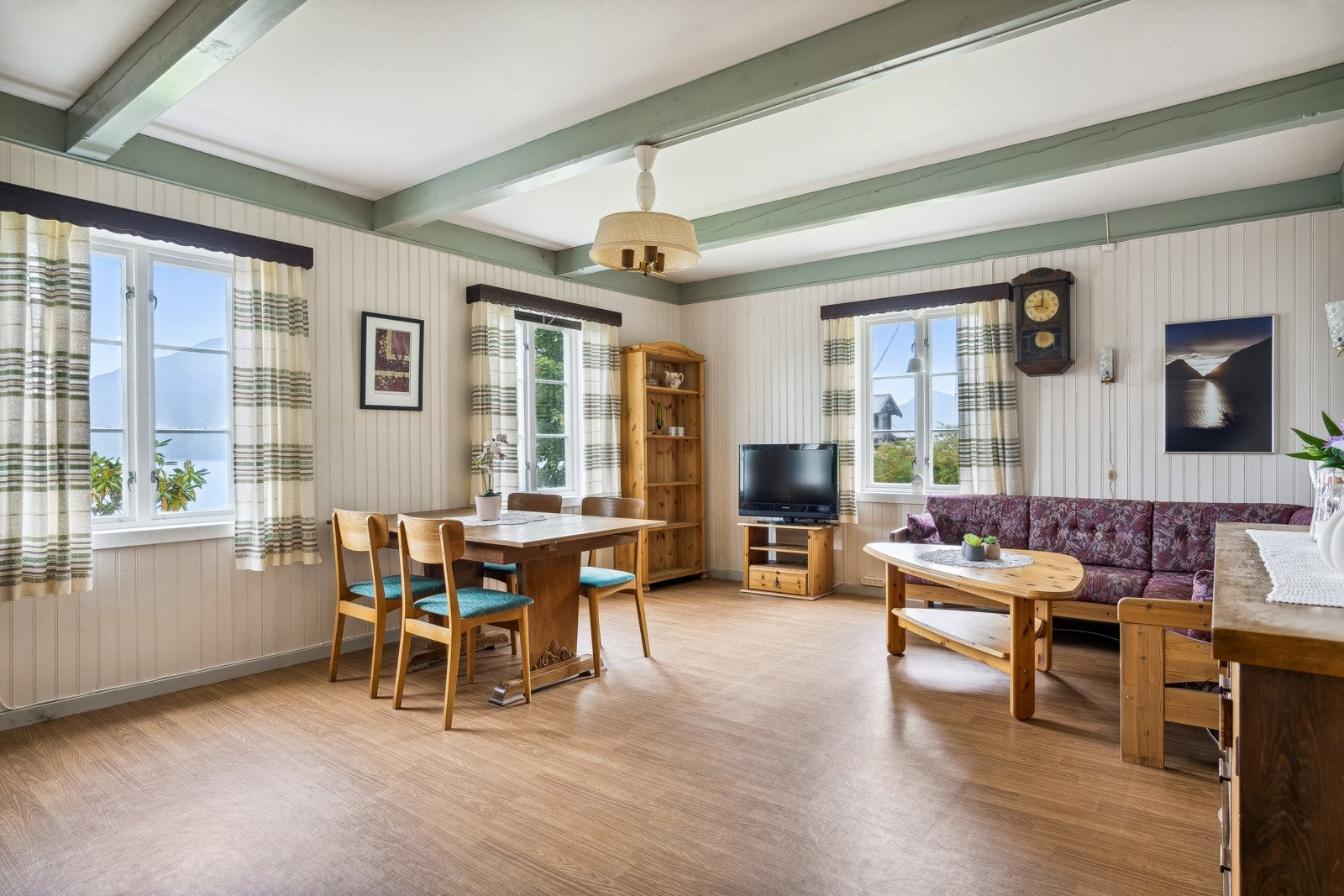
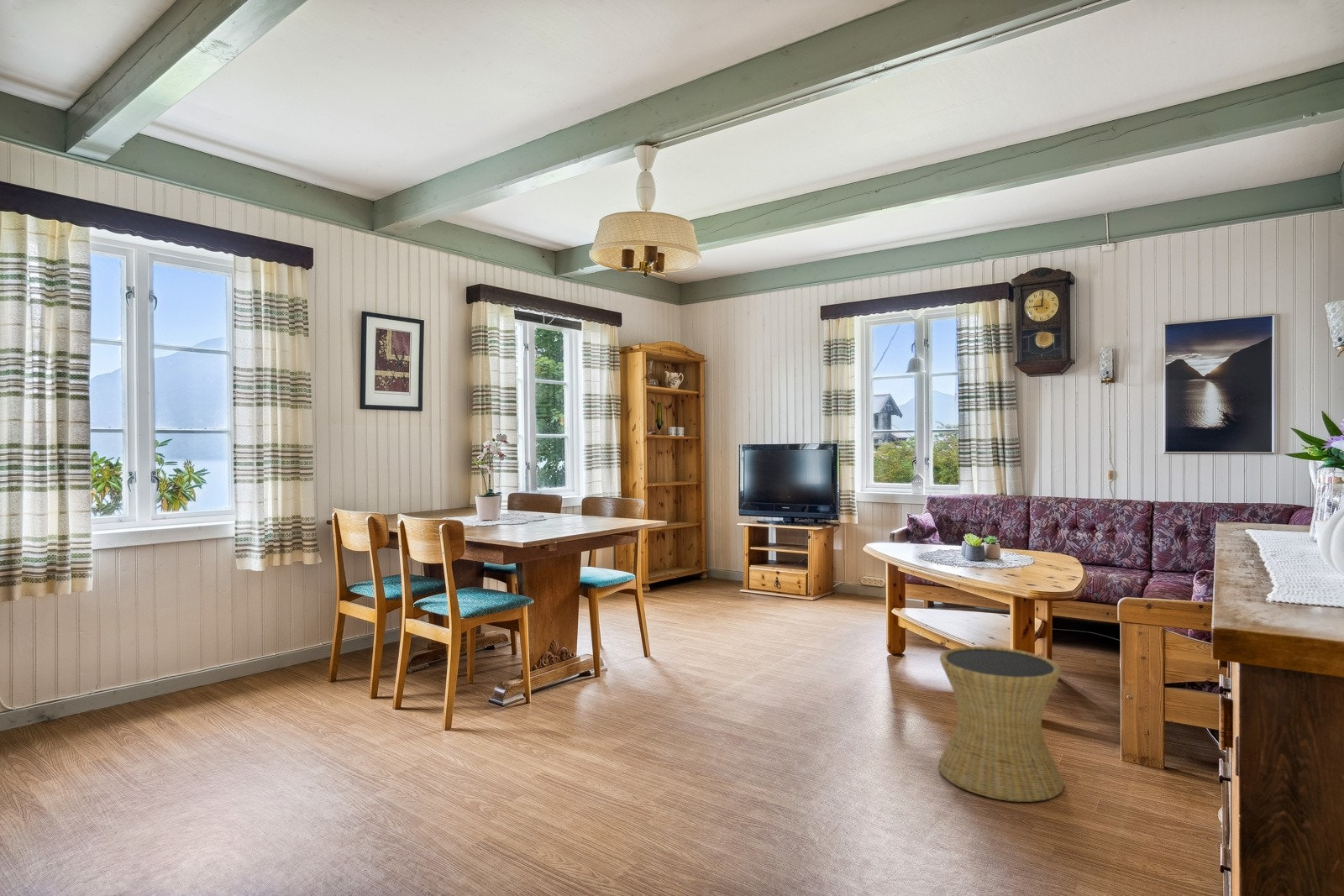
+ side table [937,646,1064,803]
